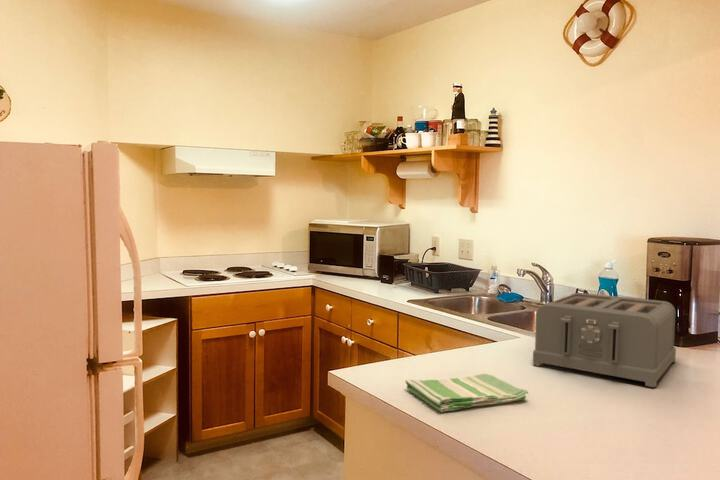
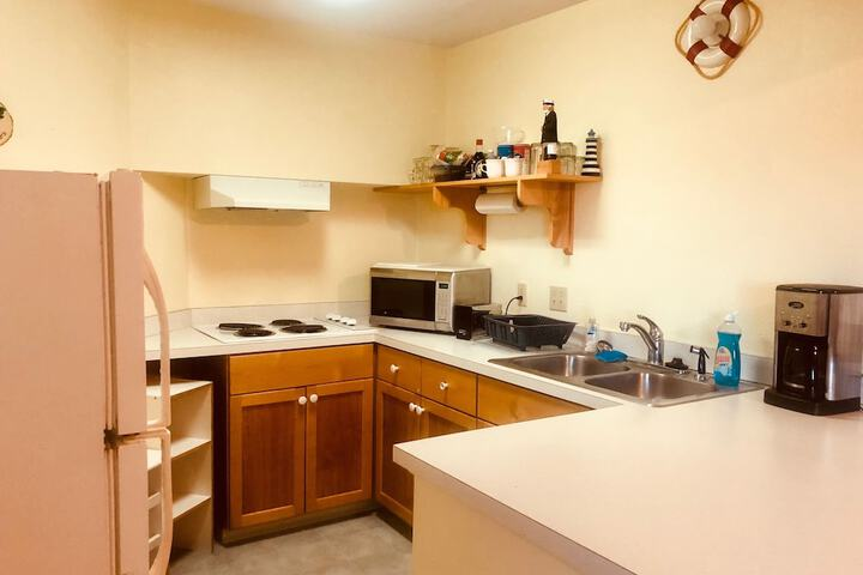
- toaster [532,292,677,388]
- dish towel [404,373,529,413]
